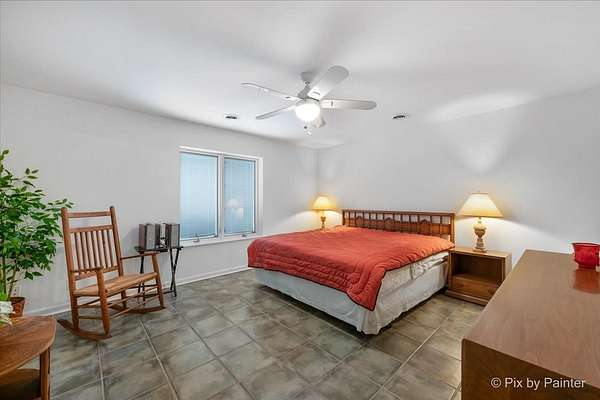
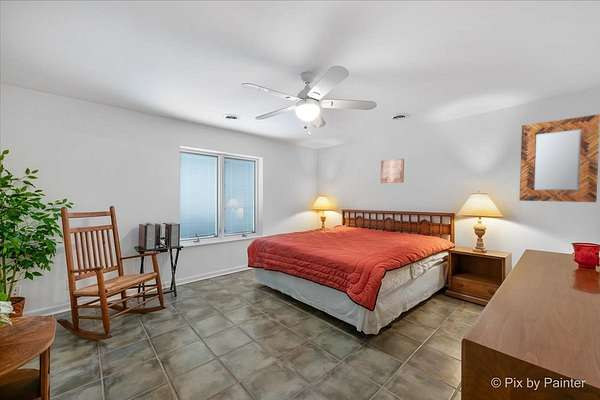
+ home mirror [518,113,600,203]
+ wall art [380,158,405,184]
